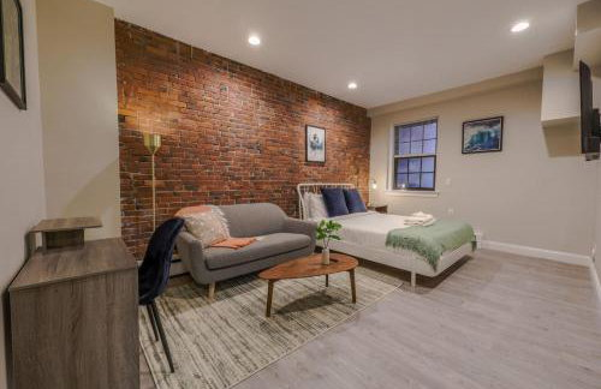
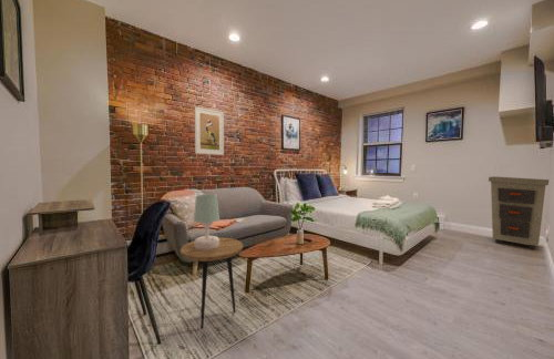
+ cabinet [488,175,550,250]
+ table lamp [193,193,220,249]
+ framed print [194,105,225,156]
+ side table [179,237,244,330]
